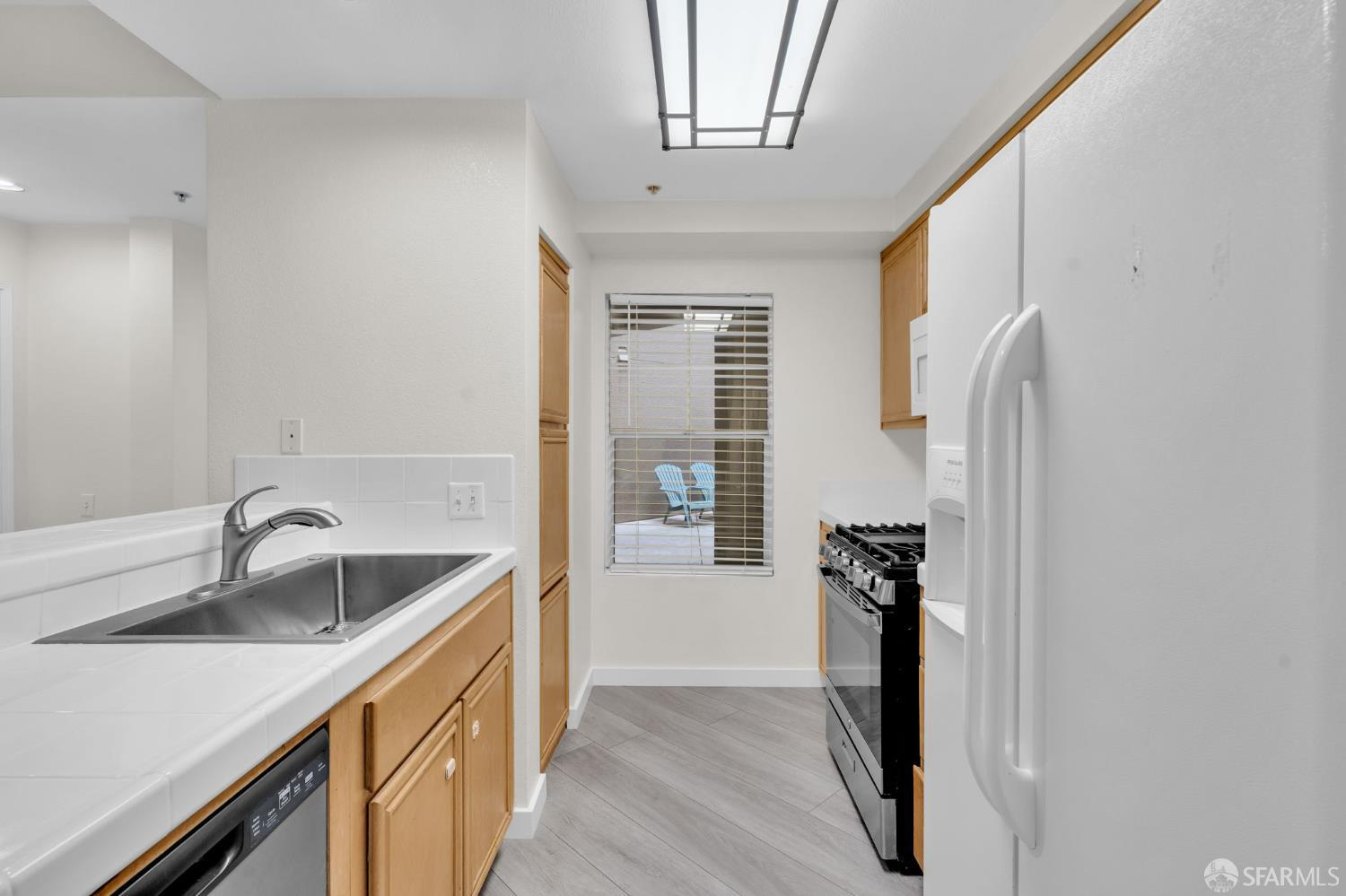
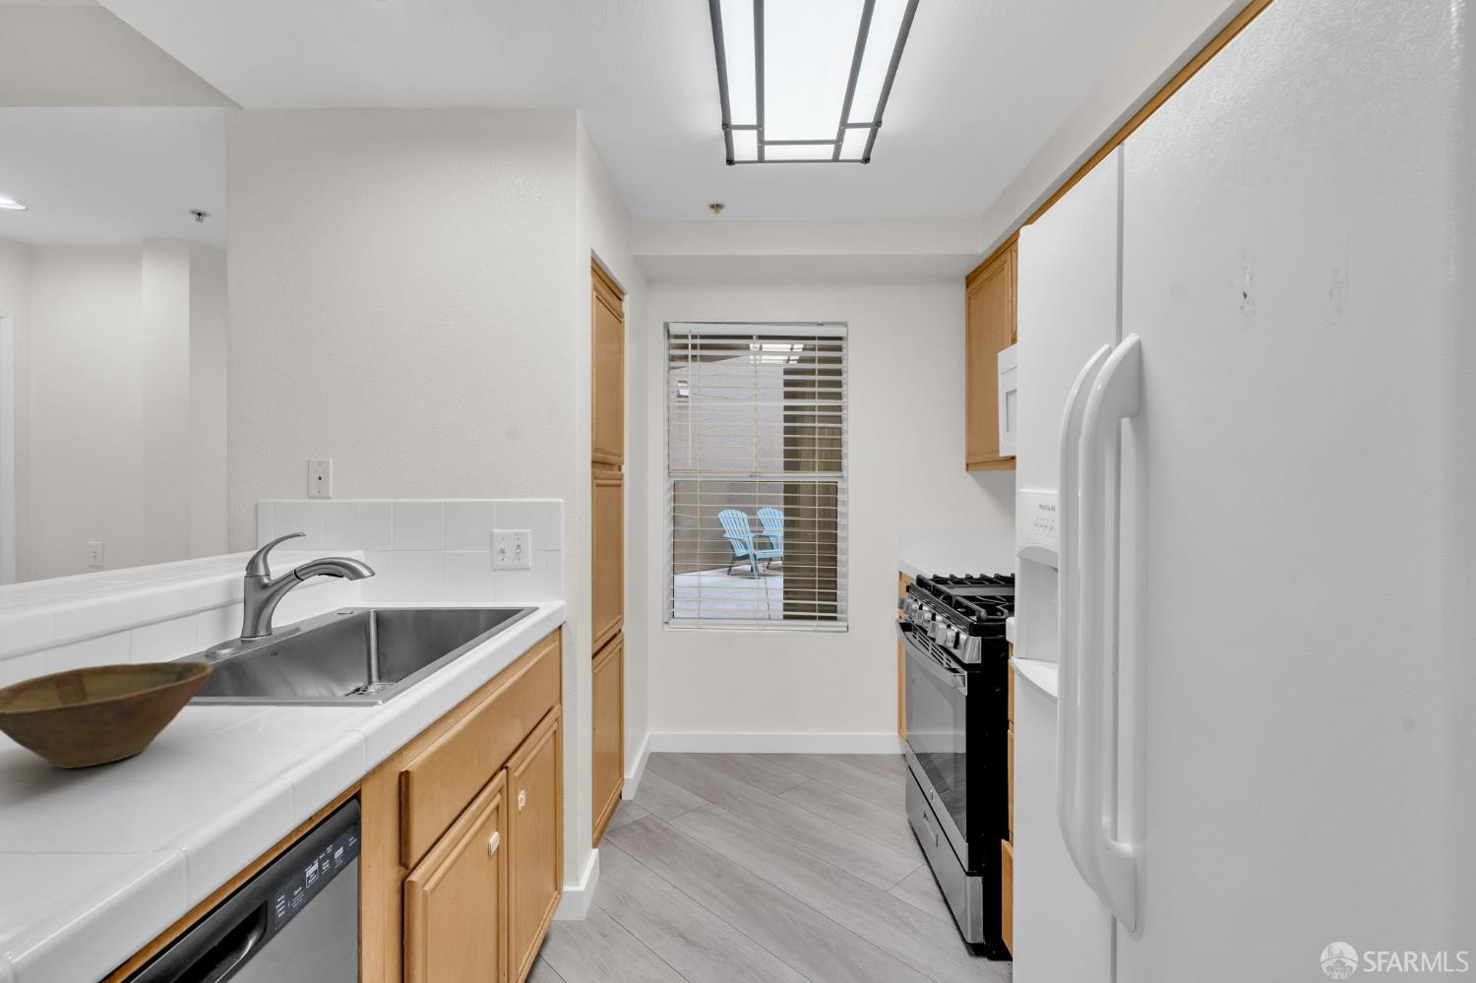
+ bowl [0,662,216,769]
